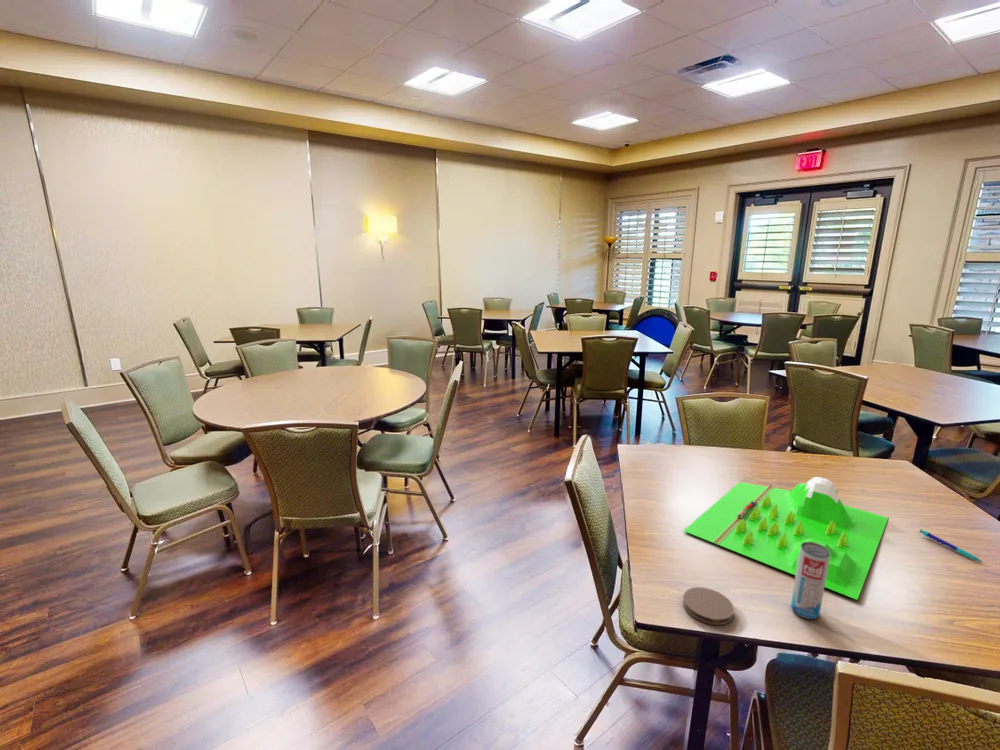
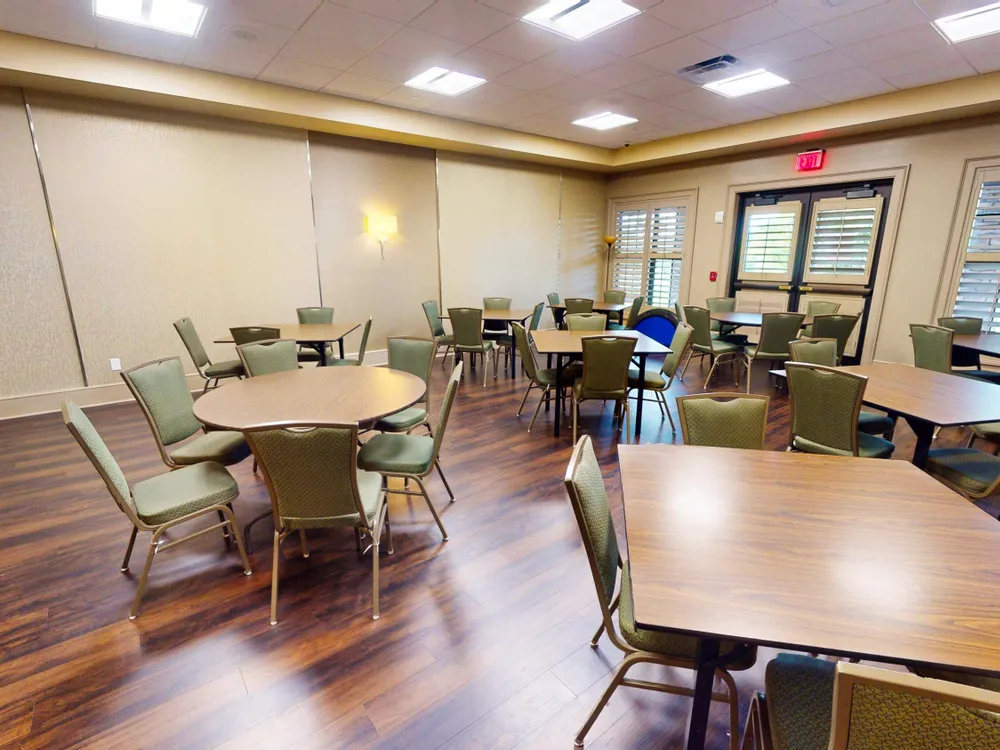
- pen [918,529,985,564]
- coaster [682,586,735,626]
- beverage can [790,542,830,620]
- board game [683,476,889,601]
